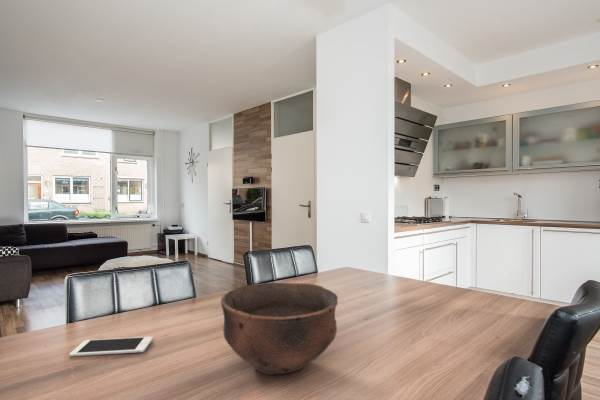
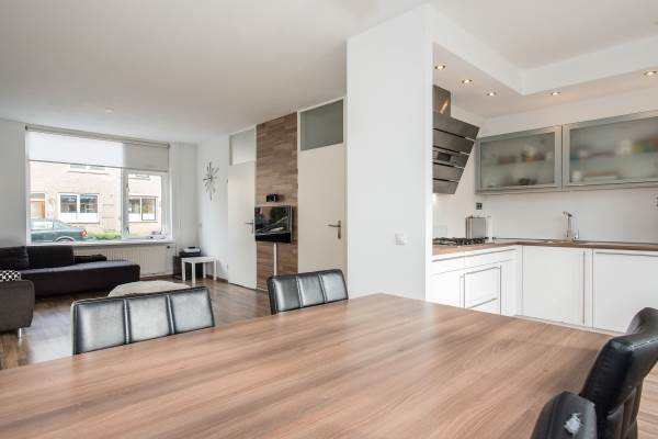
- bowl [220,282,339,376]
- cell phone [68,336,154,357]
